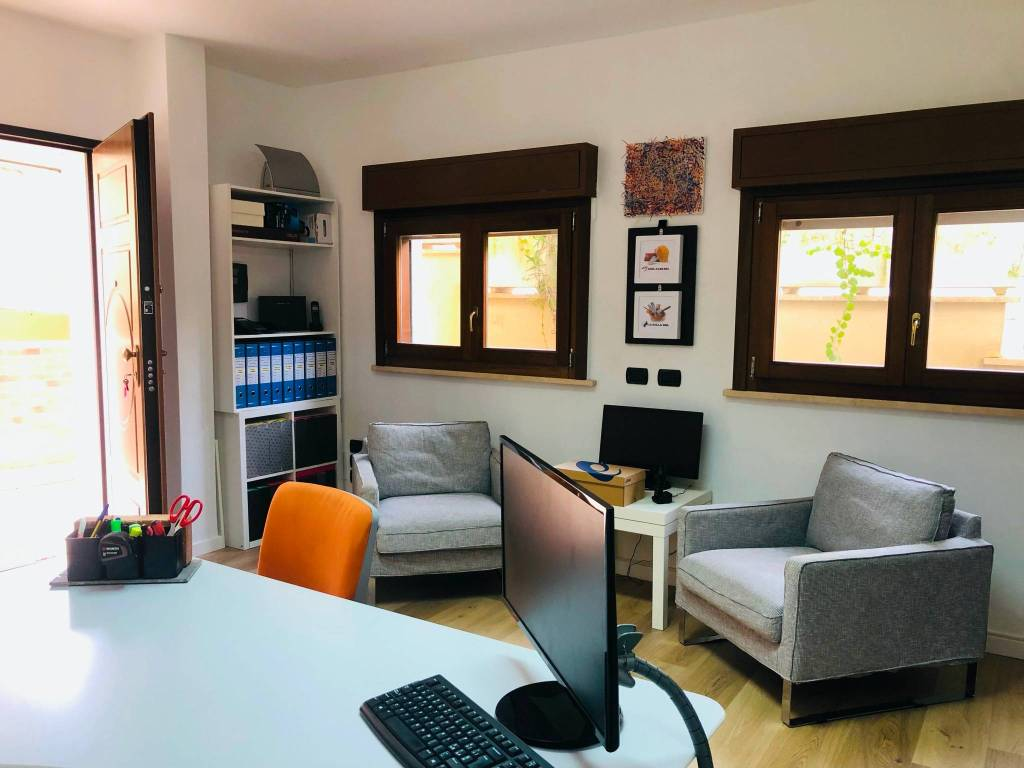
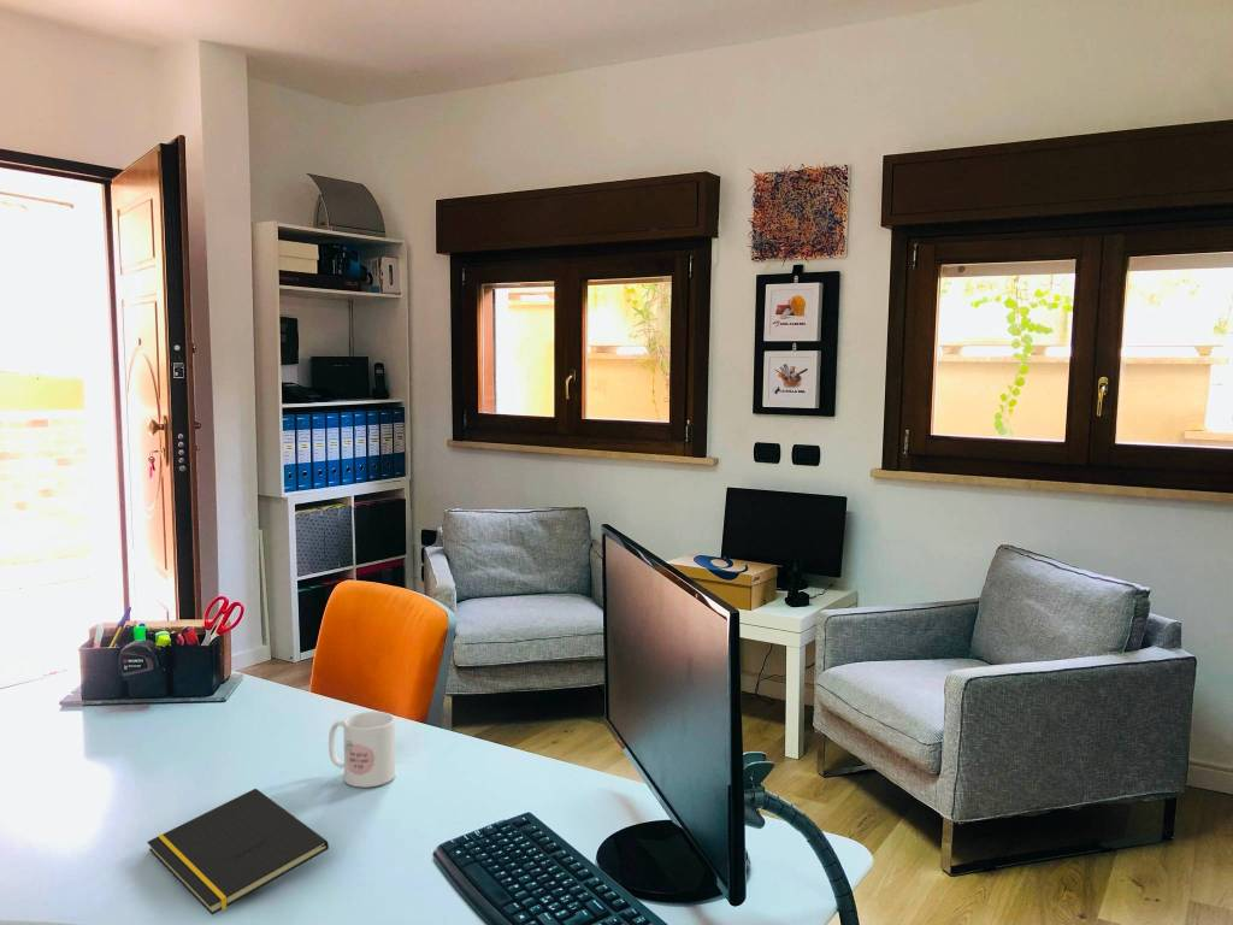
+ mug [328,711,396,788]
+ notepad [147,788,330,915]
